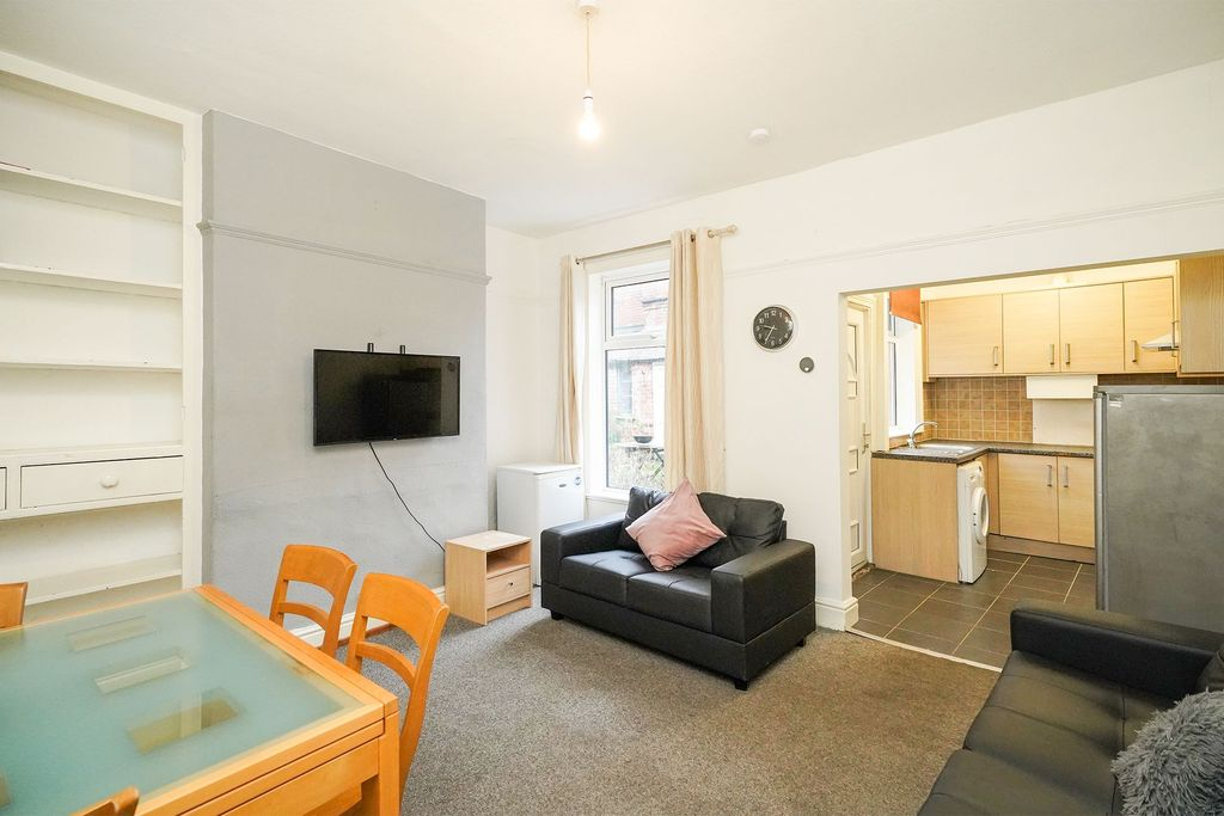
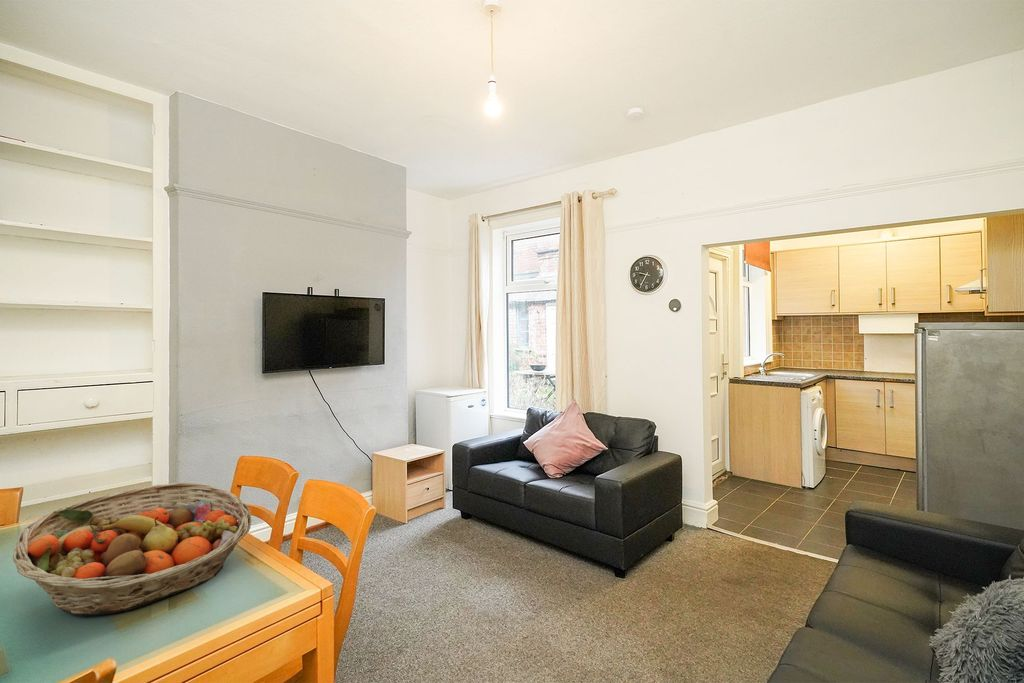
+ fruit basket [12,482,252,617]
